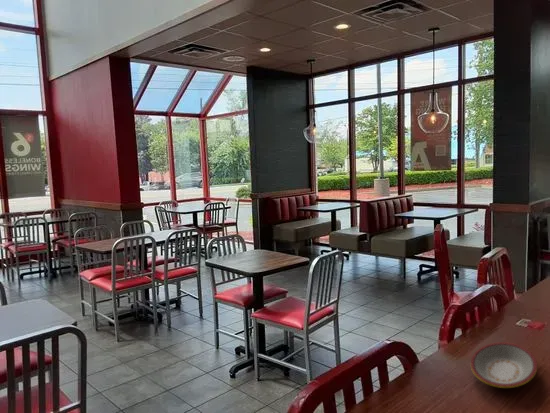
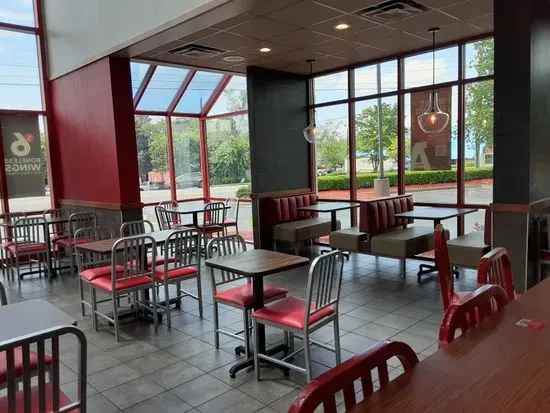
- plate [470,341,538,389]
